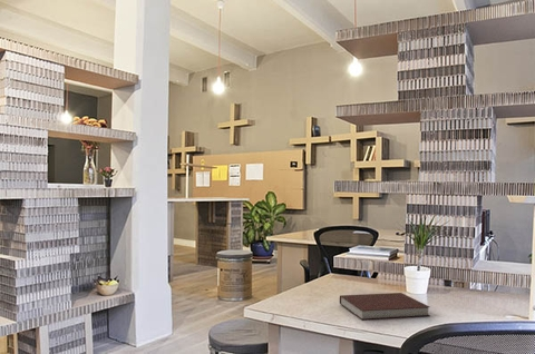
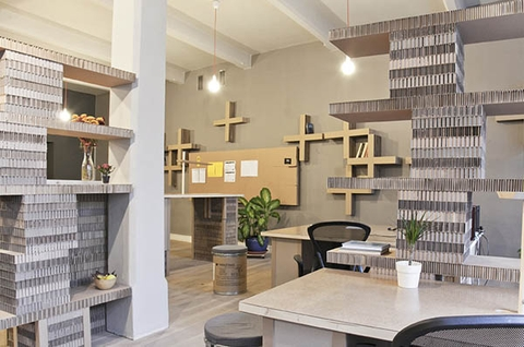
- notebook [339,292,431,321]
